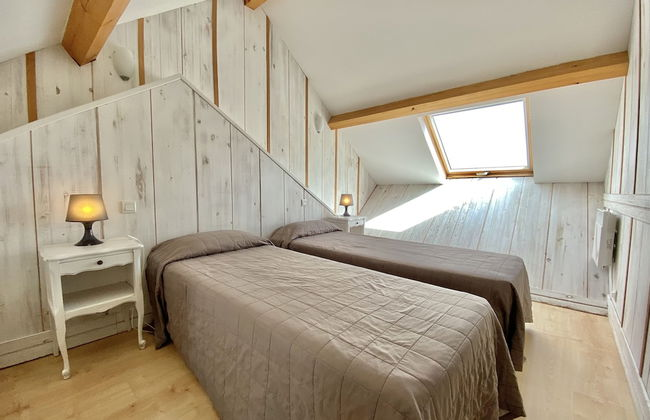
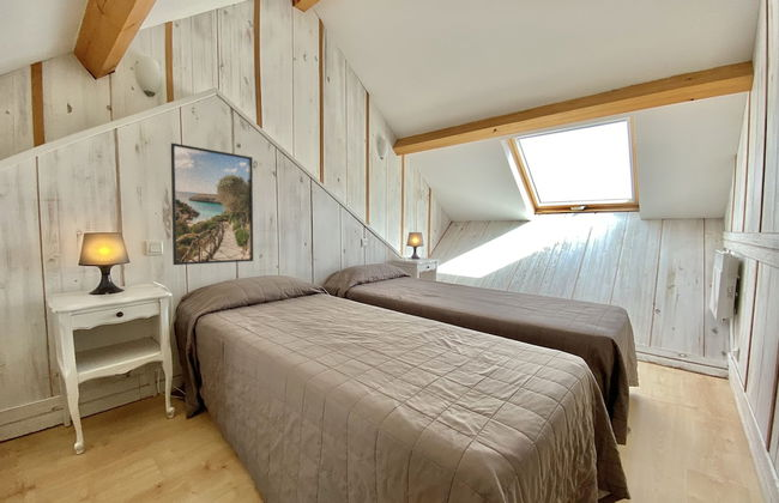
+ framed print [170,143,254,266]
